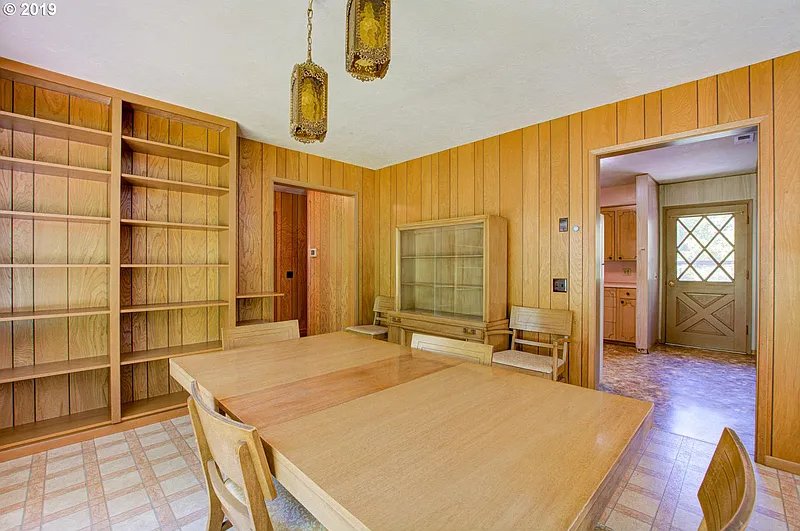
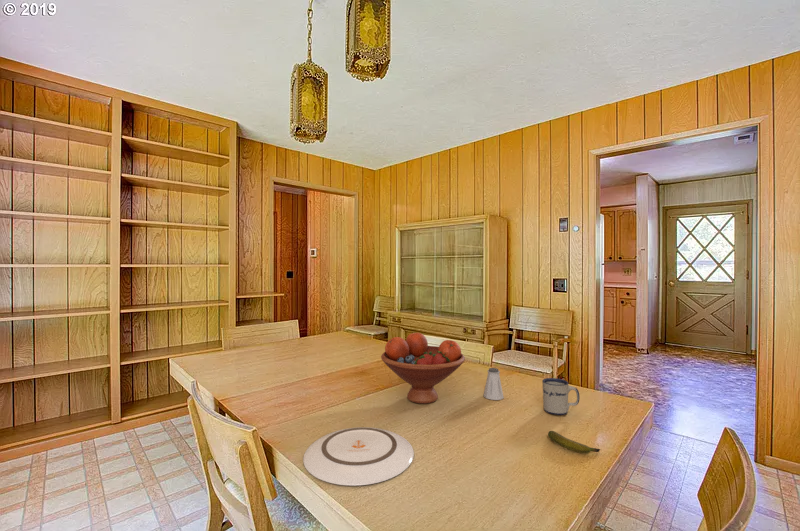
+ mug [541,377,581,416]
+ fruit bowl [380,332,466,405]
+ banana [547,430,601,455]
+ plate [302,426,415,487]
+ saltshaker [483,367,505,401]
